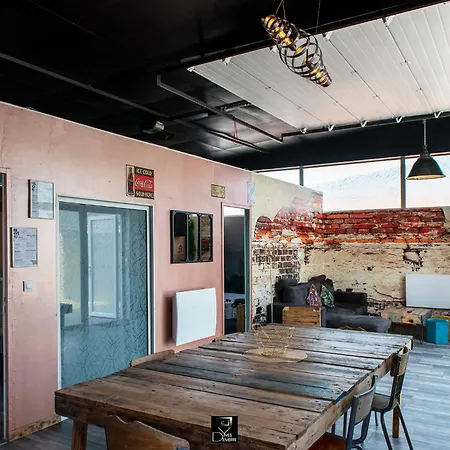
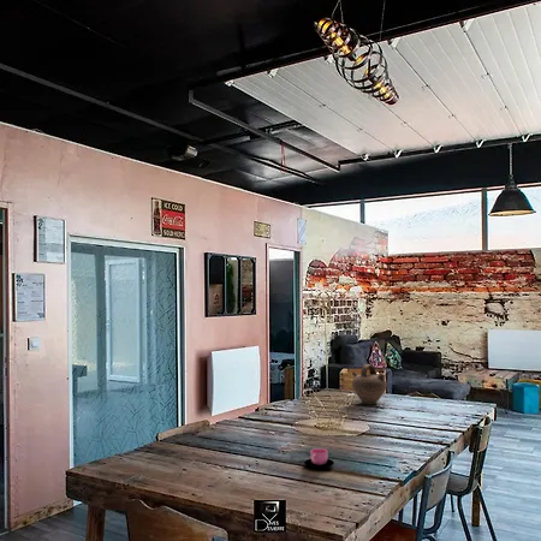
+ cup [303,447,335,469]
+ jug [351,363,388,405]
